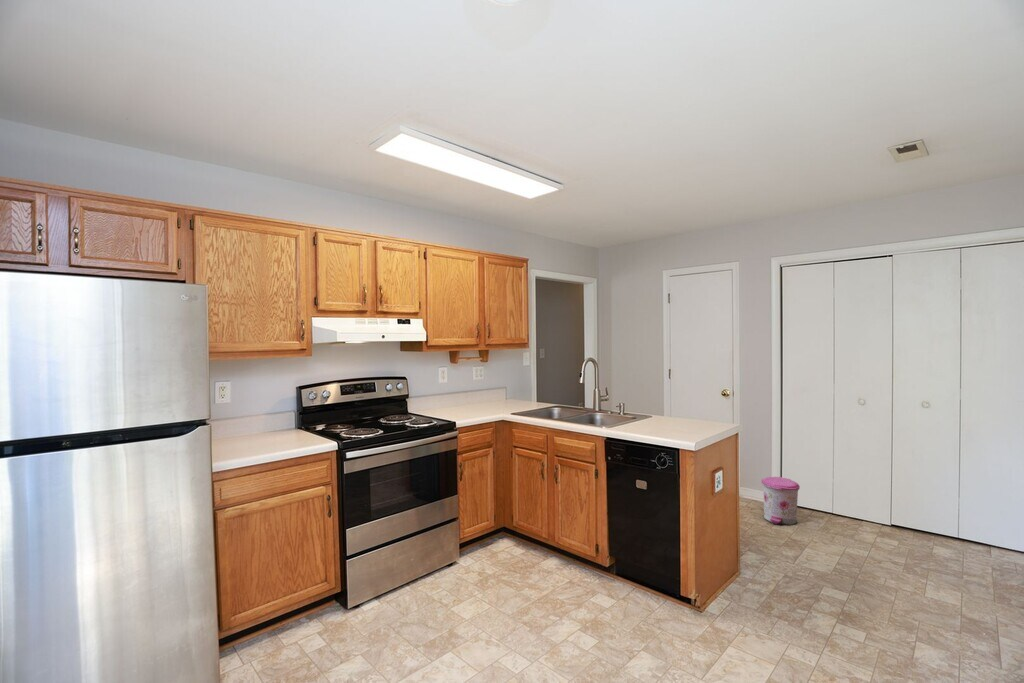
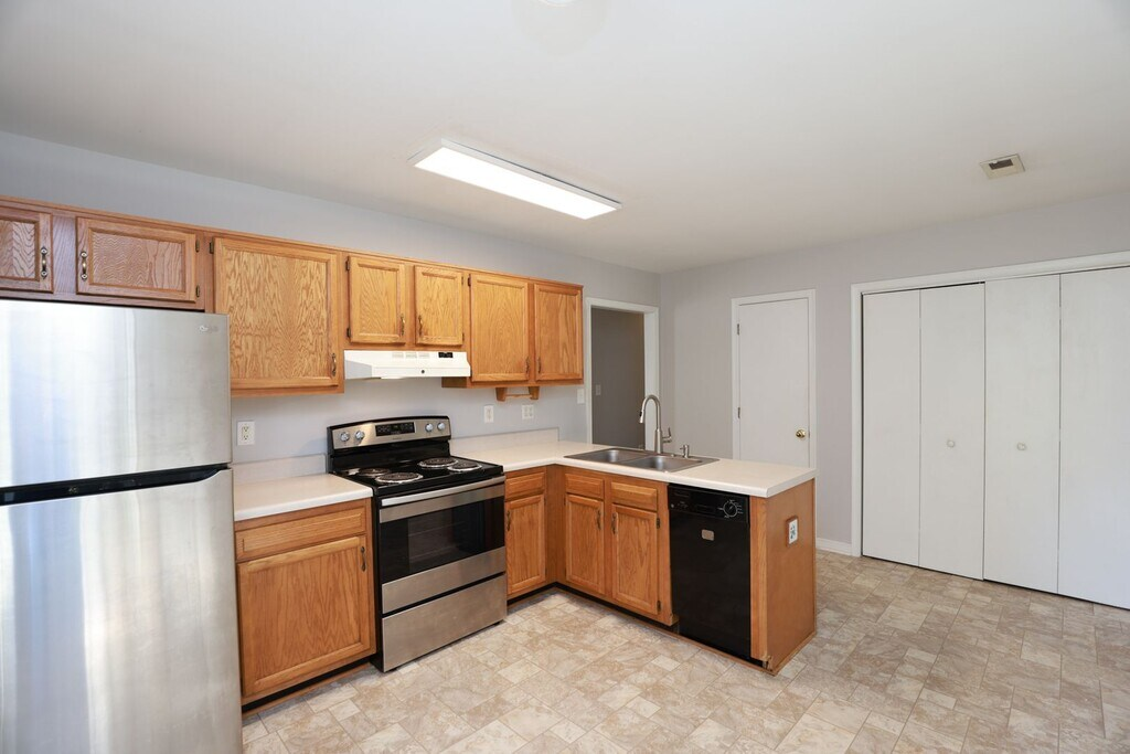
- trash can [760,476,801,526]
